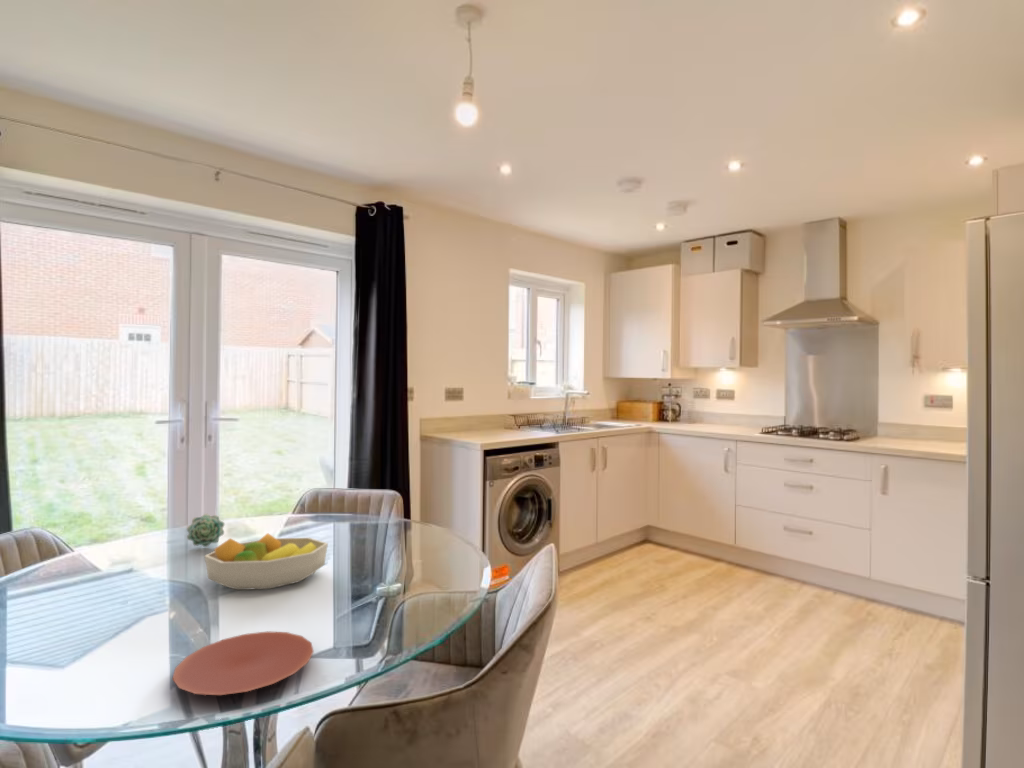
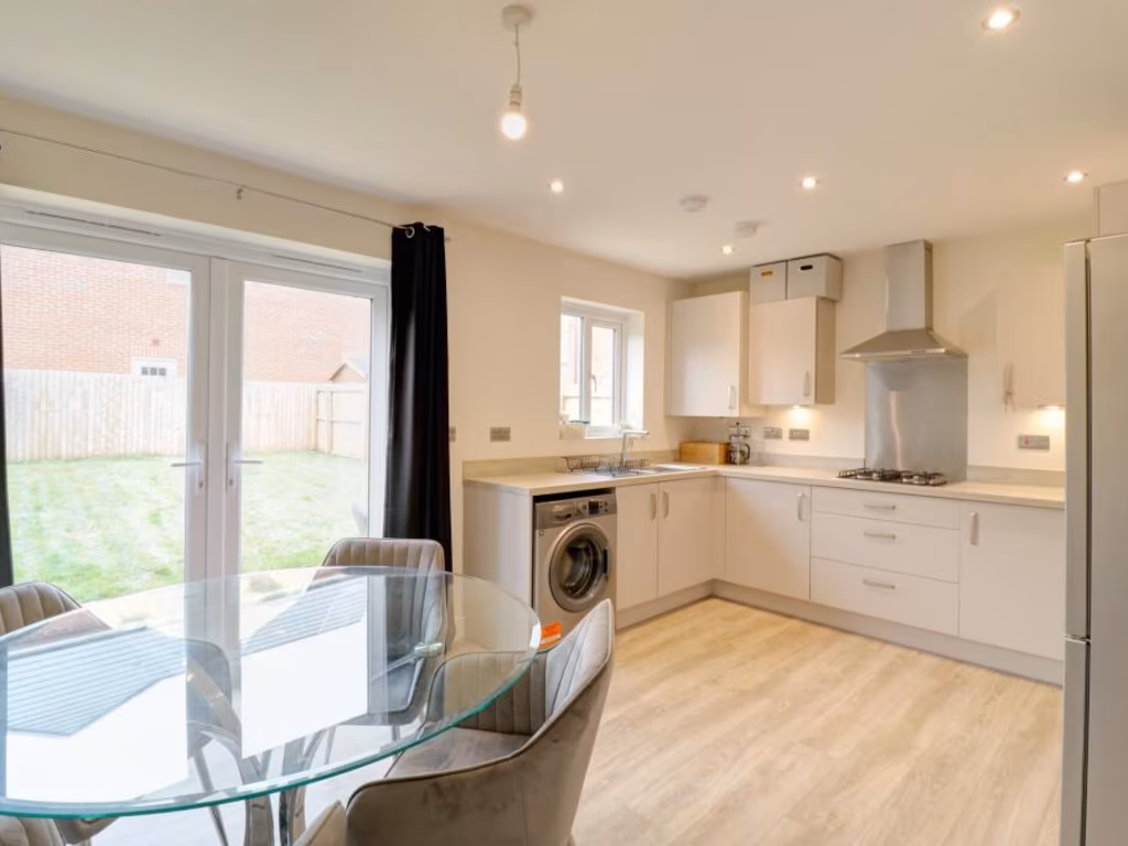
- plate [172,630,315,696]
- succulent plant [186,512,226,548]
- fruit bowl [204,532,329,591]
